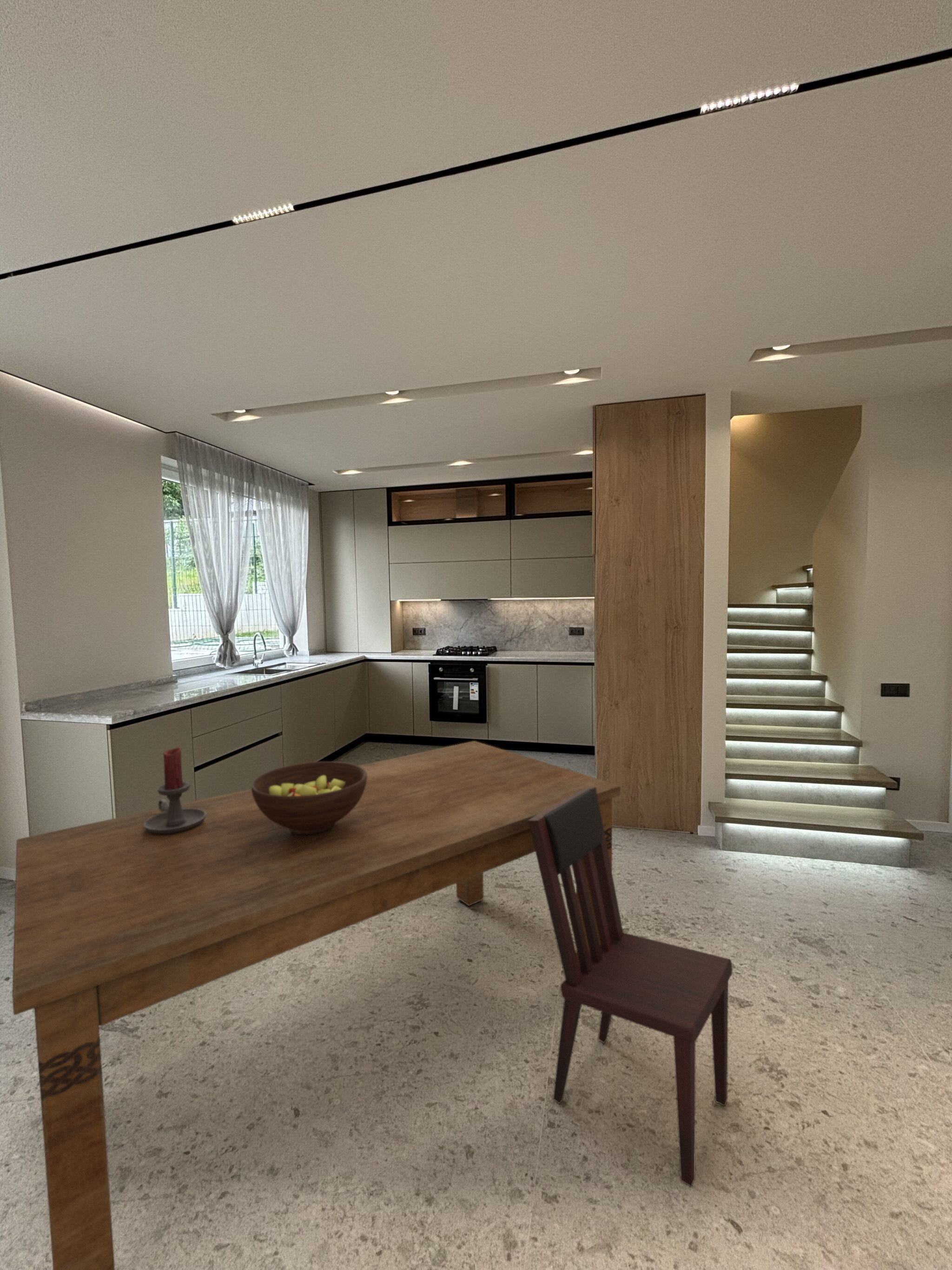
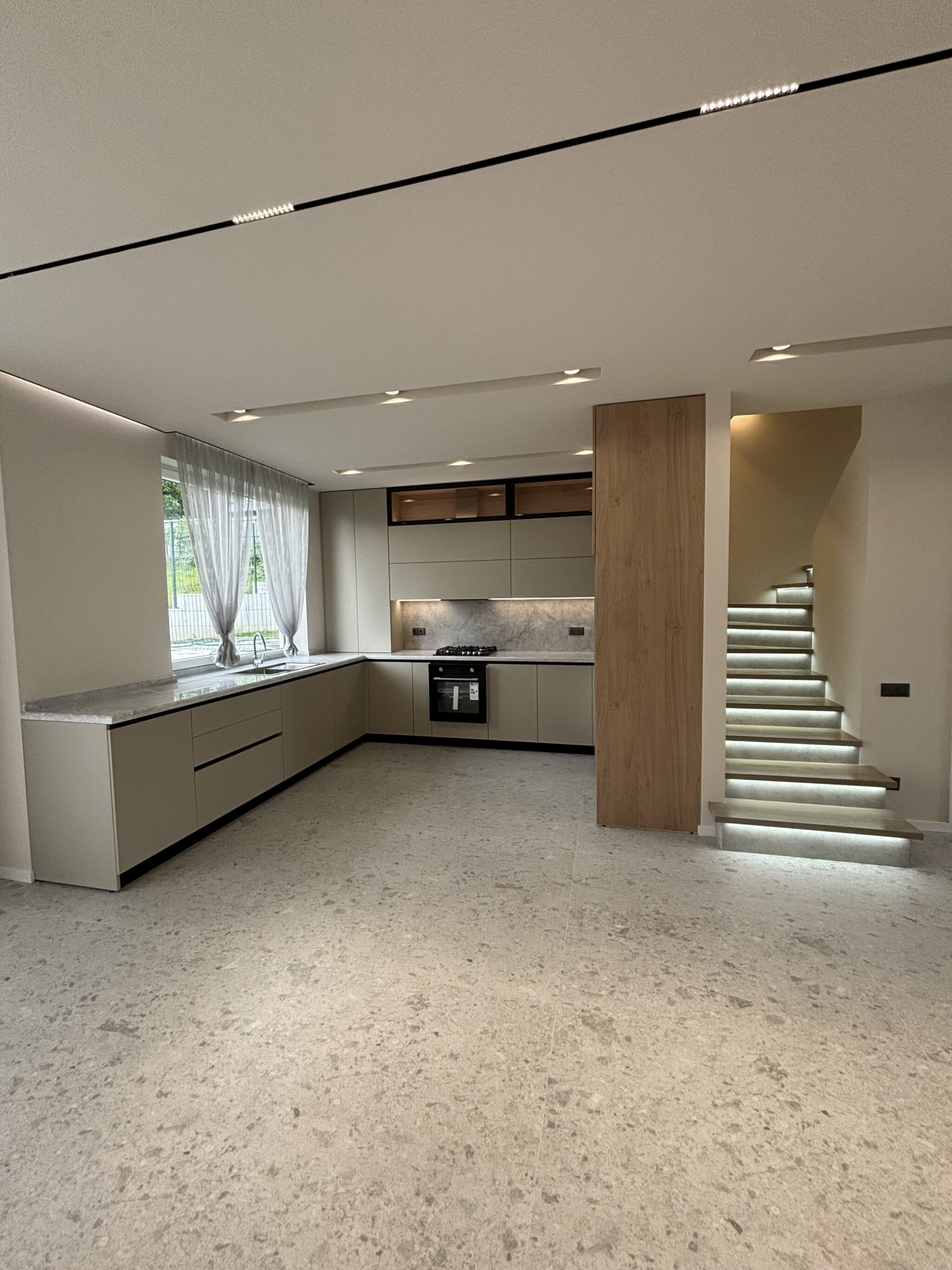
- candle holder [144,747,206,834]
- dining chair [528,787,733,1188]
- dining table [12,740,621,1270]
- fruit bowl [251,761,367,835]
